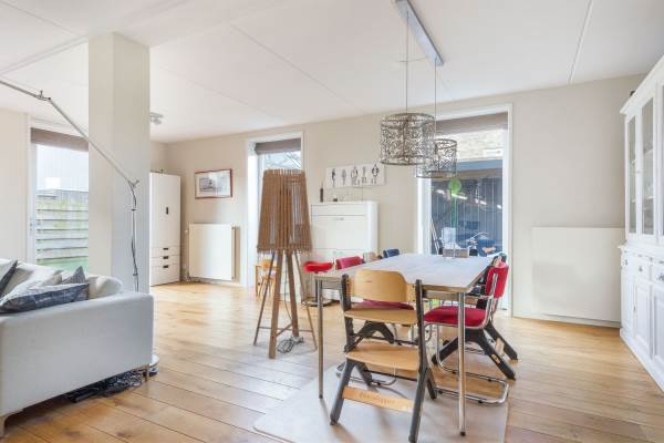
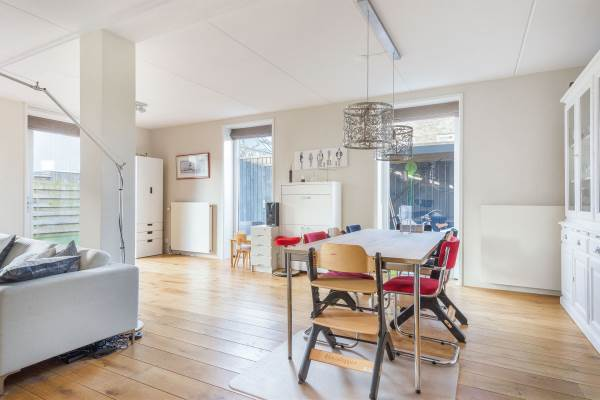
- floor lamp [252,168,319,360]
